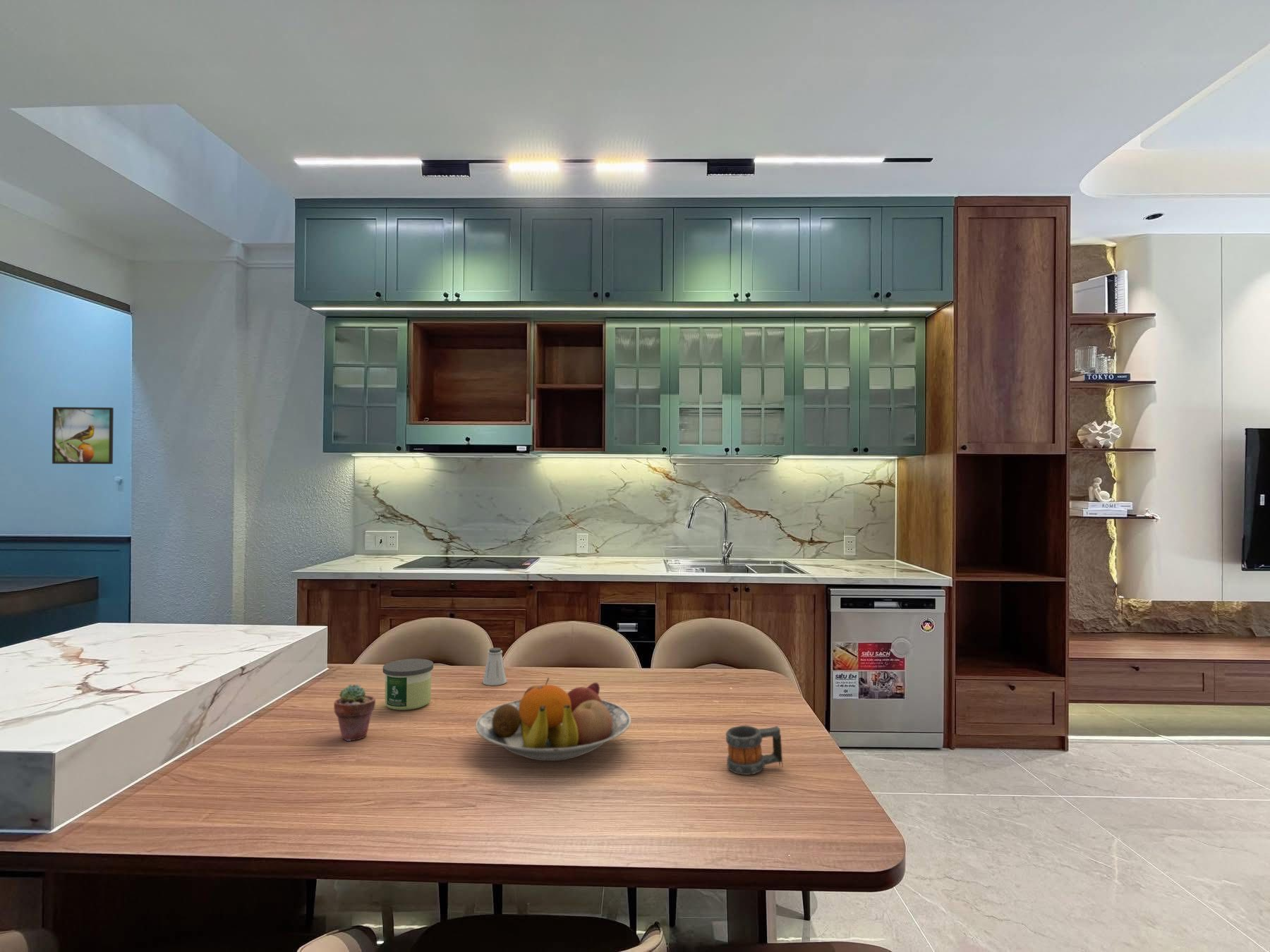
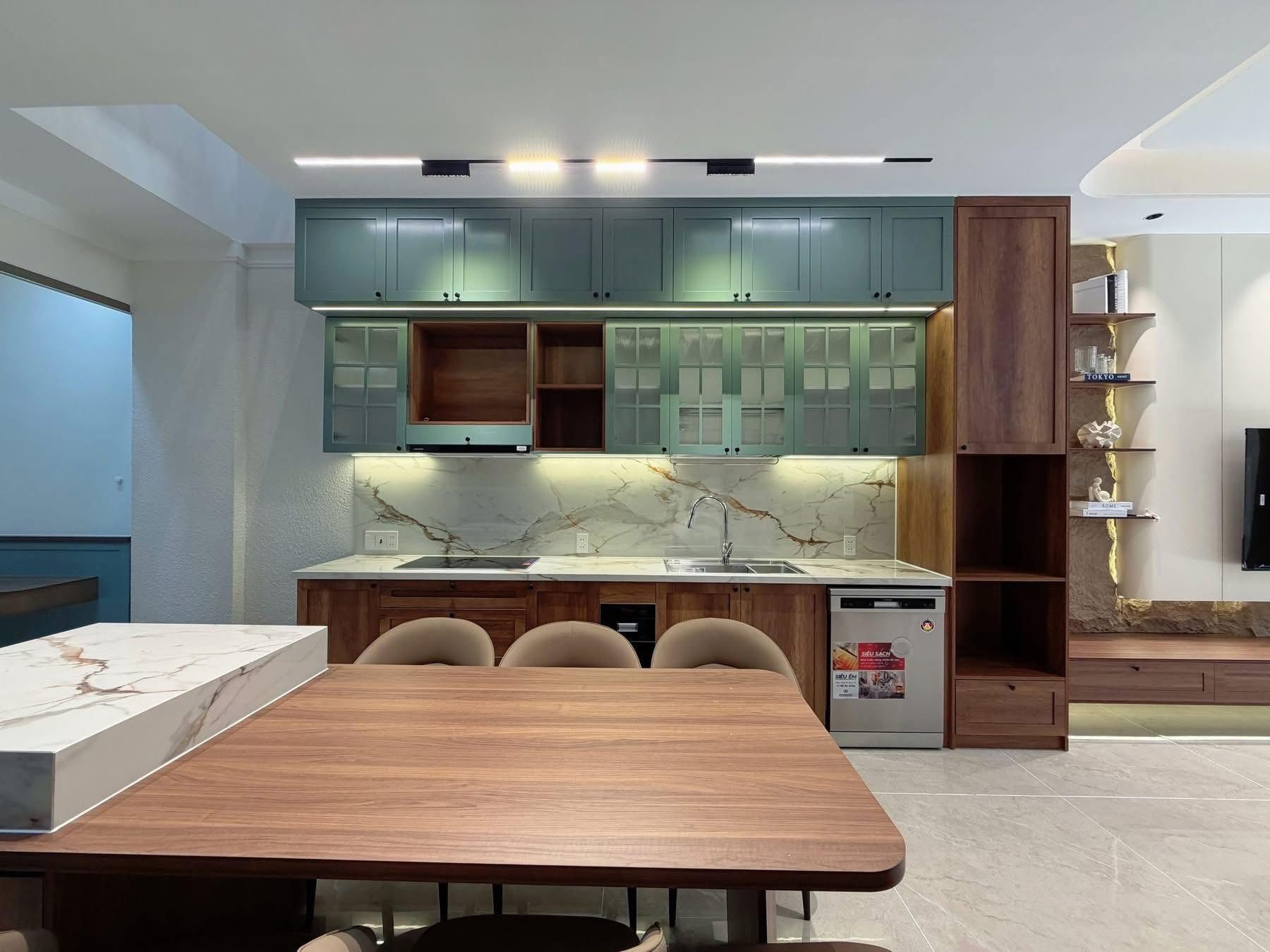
- candle [382,658,434,711]
- fruit bowl [475,677,631,762]
- potted succulent [333,684,376,742]
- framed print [52,406,114,465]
- mug [725,725,783,776]
- saltshaker [483,647,507,686]
